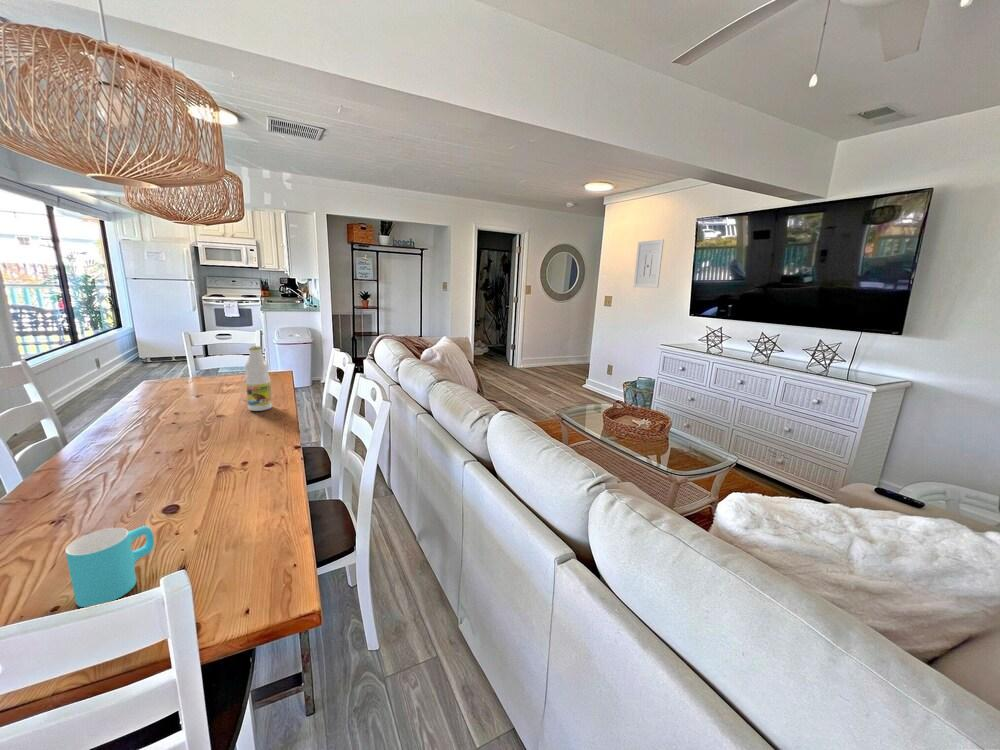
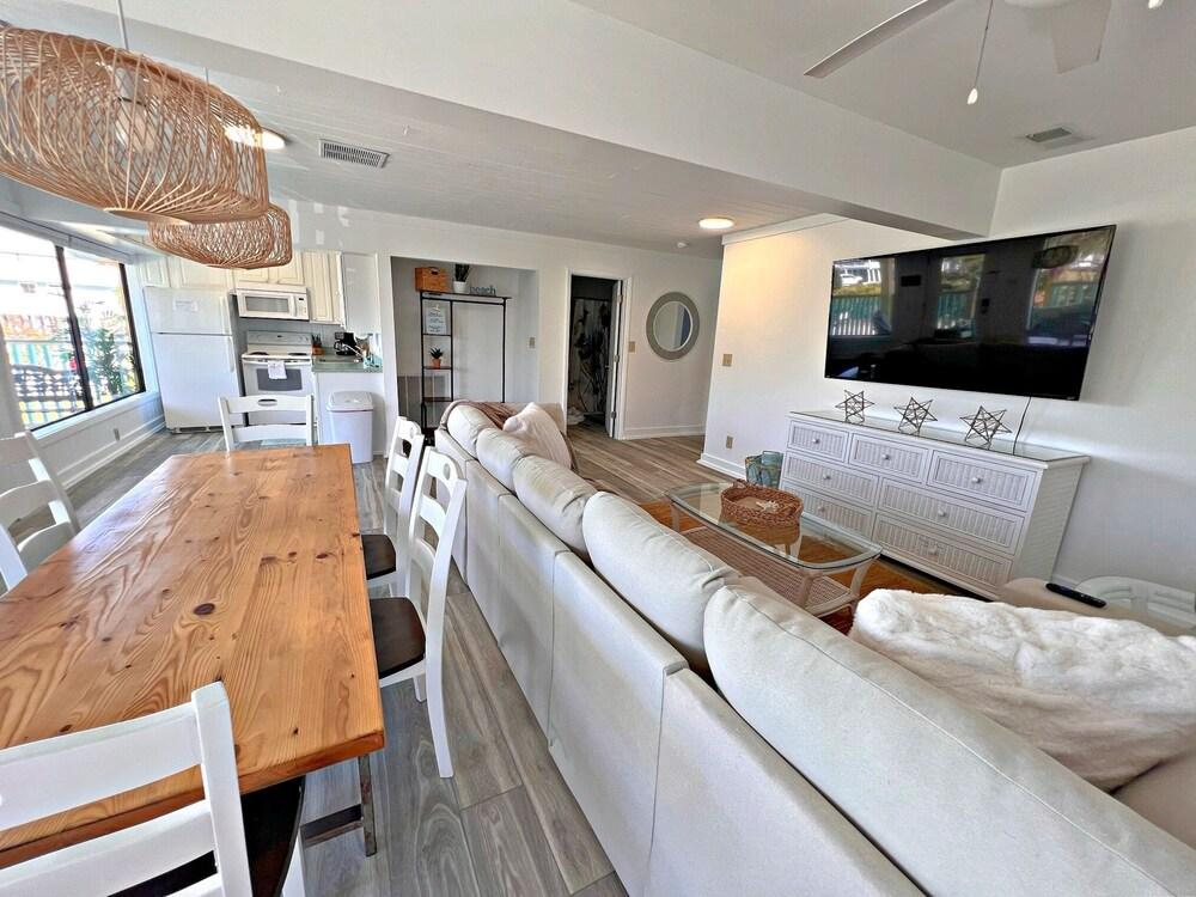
- wall art [633,238,665,289]
- bottle [244,345,273,412]
- cup [64,525,155,608]
